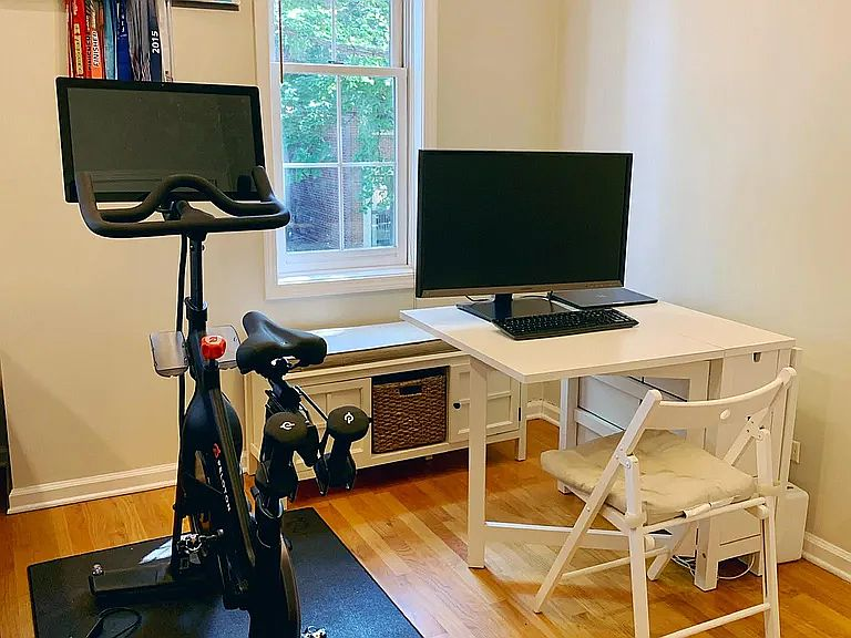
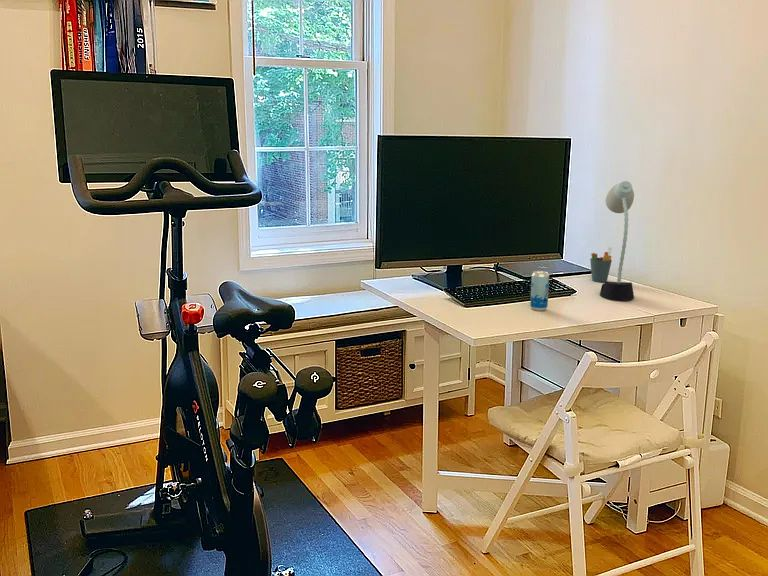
+ beverage can [529,270,550,312]
+ pen holder [589,246,613,283]
+ desk lamp [599,180,635,301]
